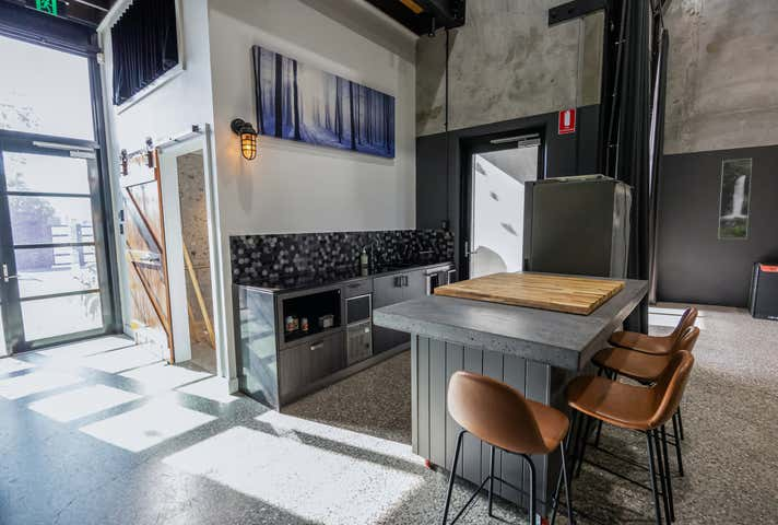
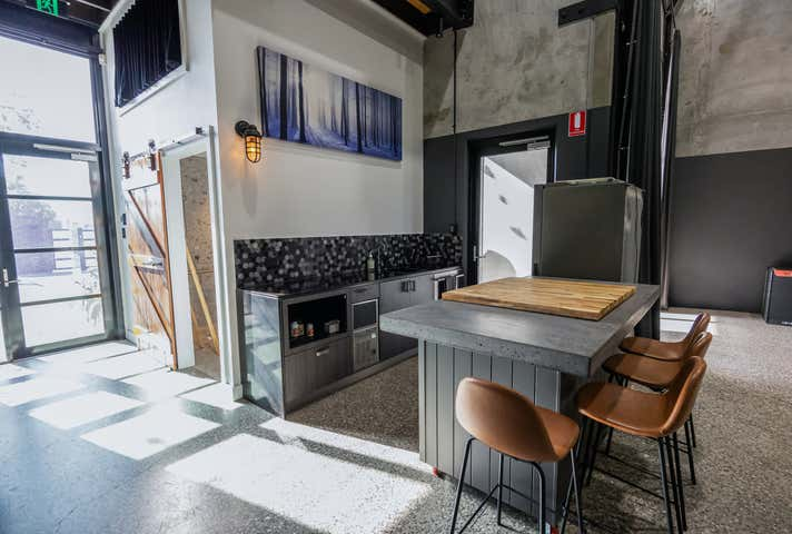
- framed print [717,158,753,240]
